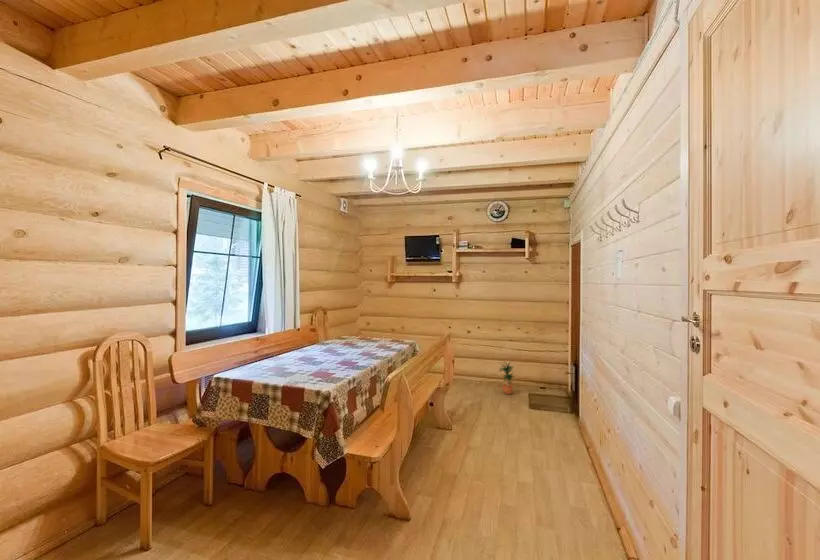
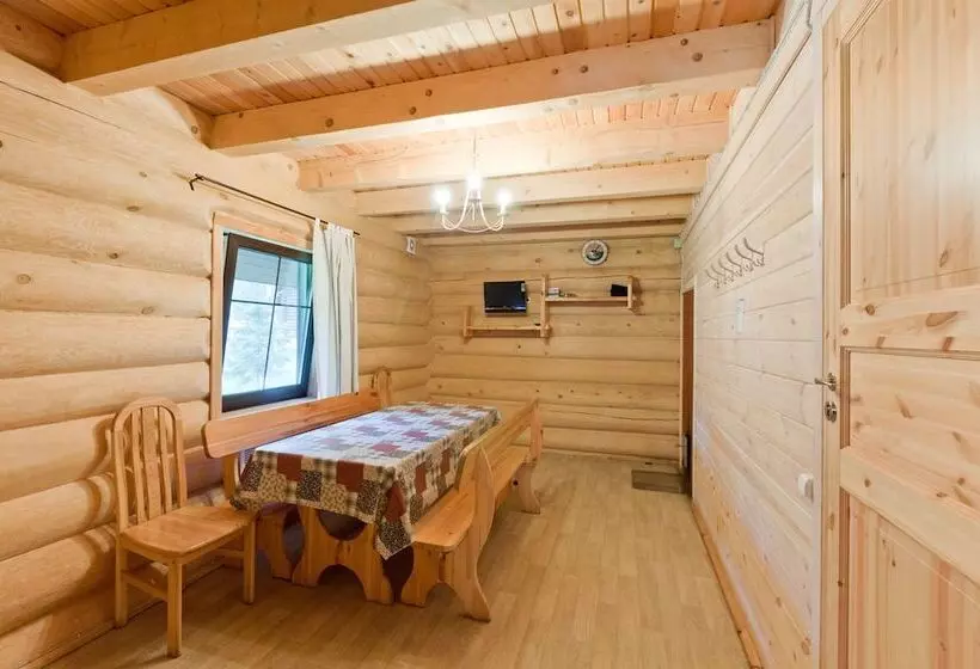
- potted plant [498,361,516,395]
